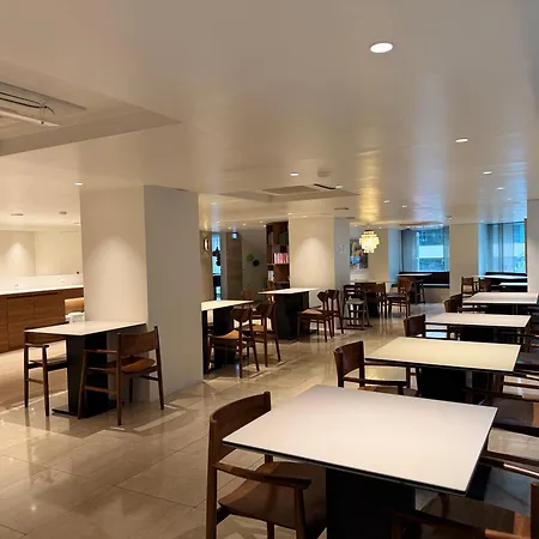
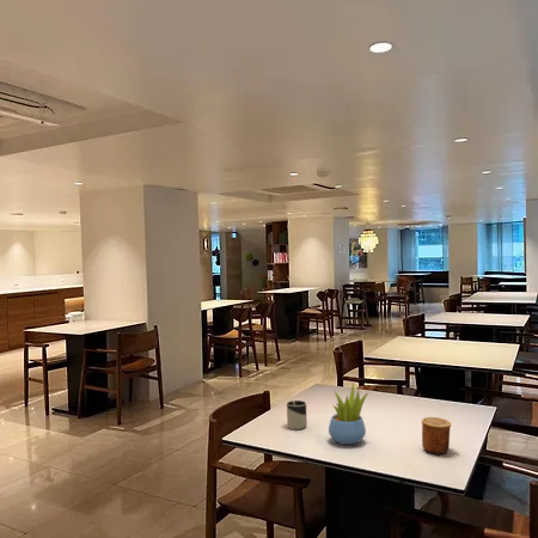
+ succulent plant [328,381,371,446]
+ cup [421,416,452,456]
+ cup [286,399,308,430]
